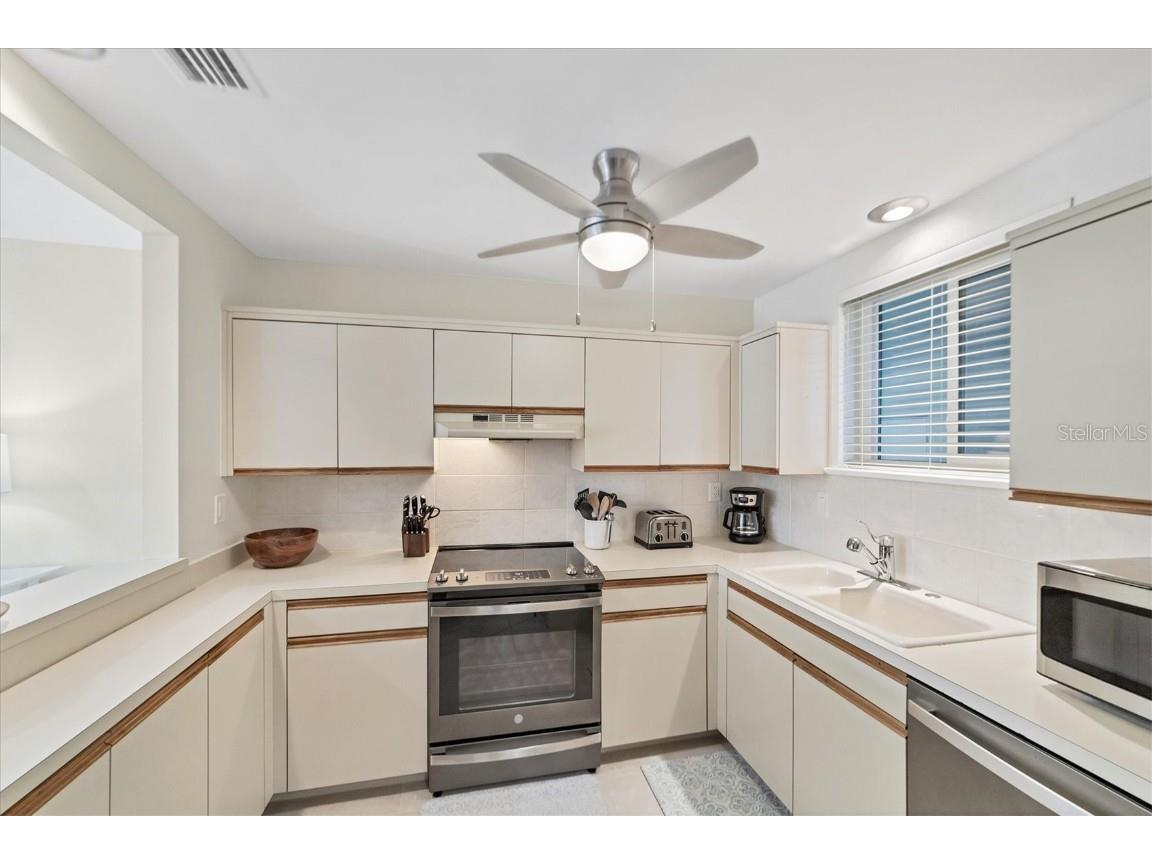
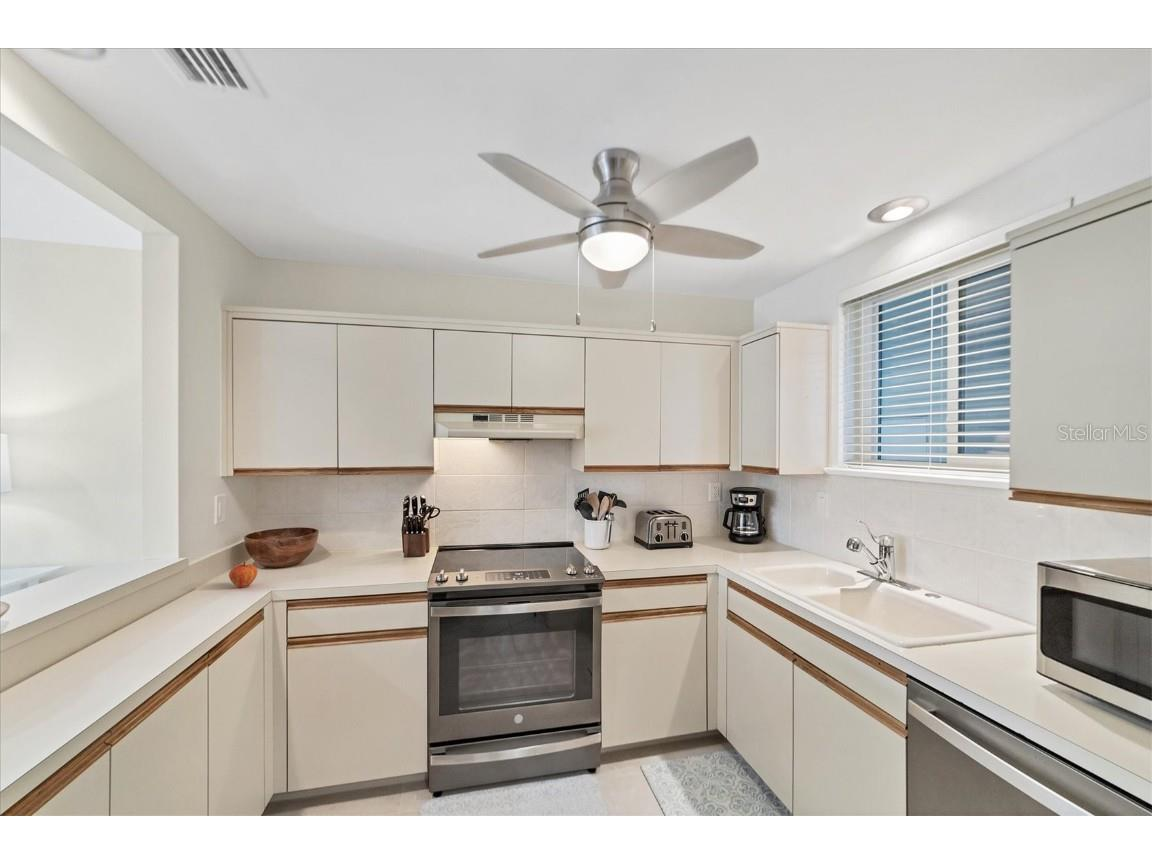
+ fruit [228,560,258,589]
